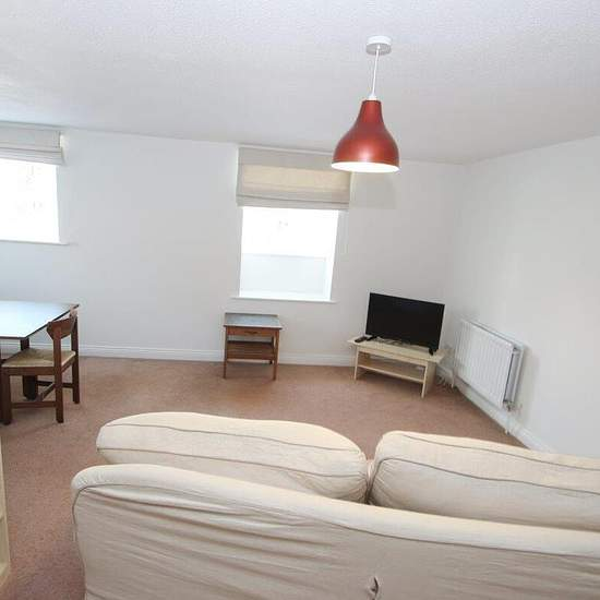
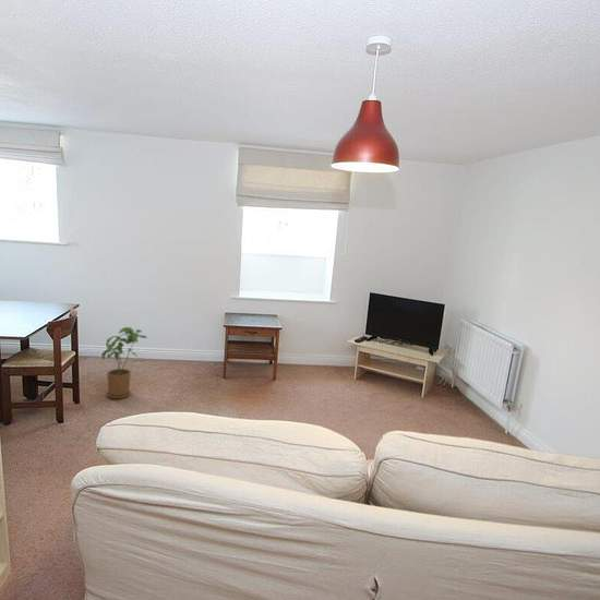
+ house plant [100,326,148,399]
